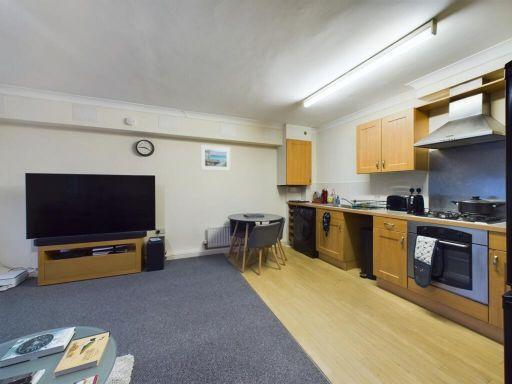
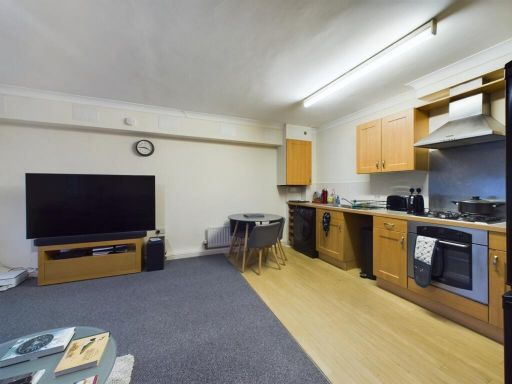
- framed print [200,144,231,172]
